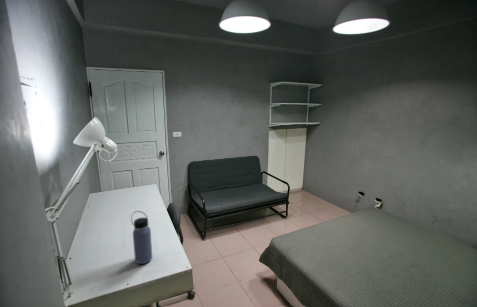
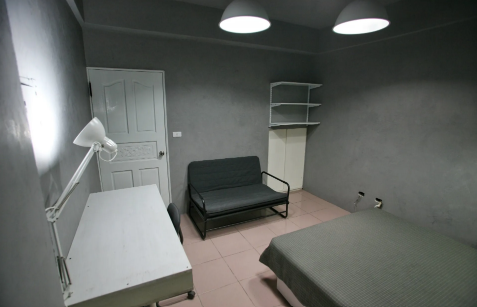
- water bottle [130,210,153,265]
